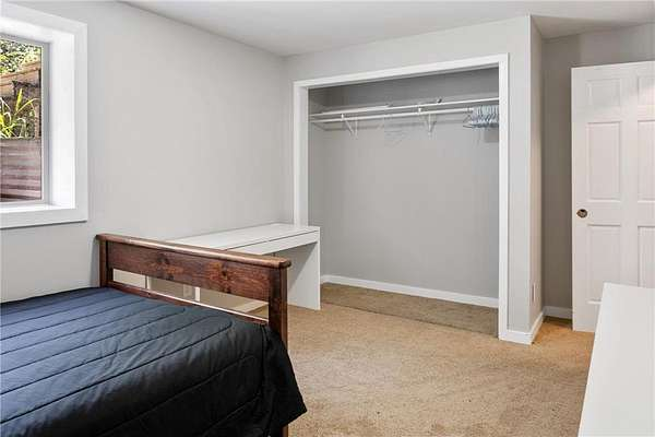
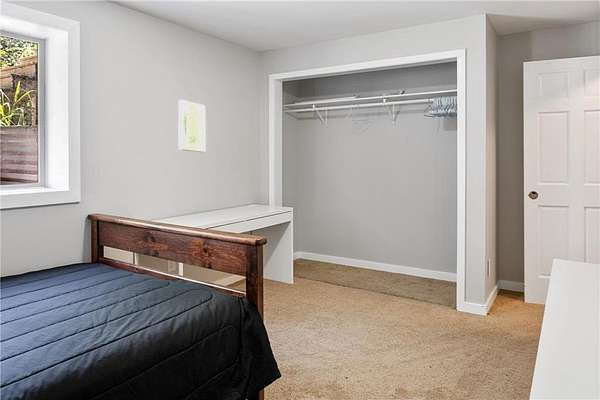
+ wall art [177,99,207,153]
